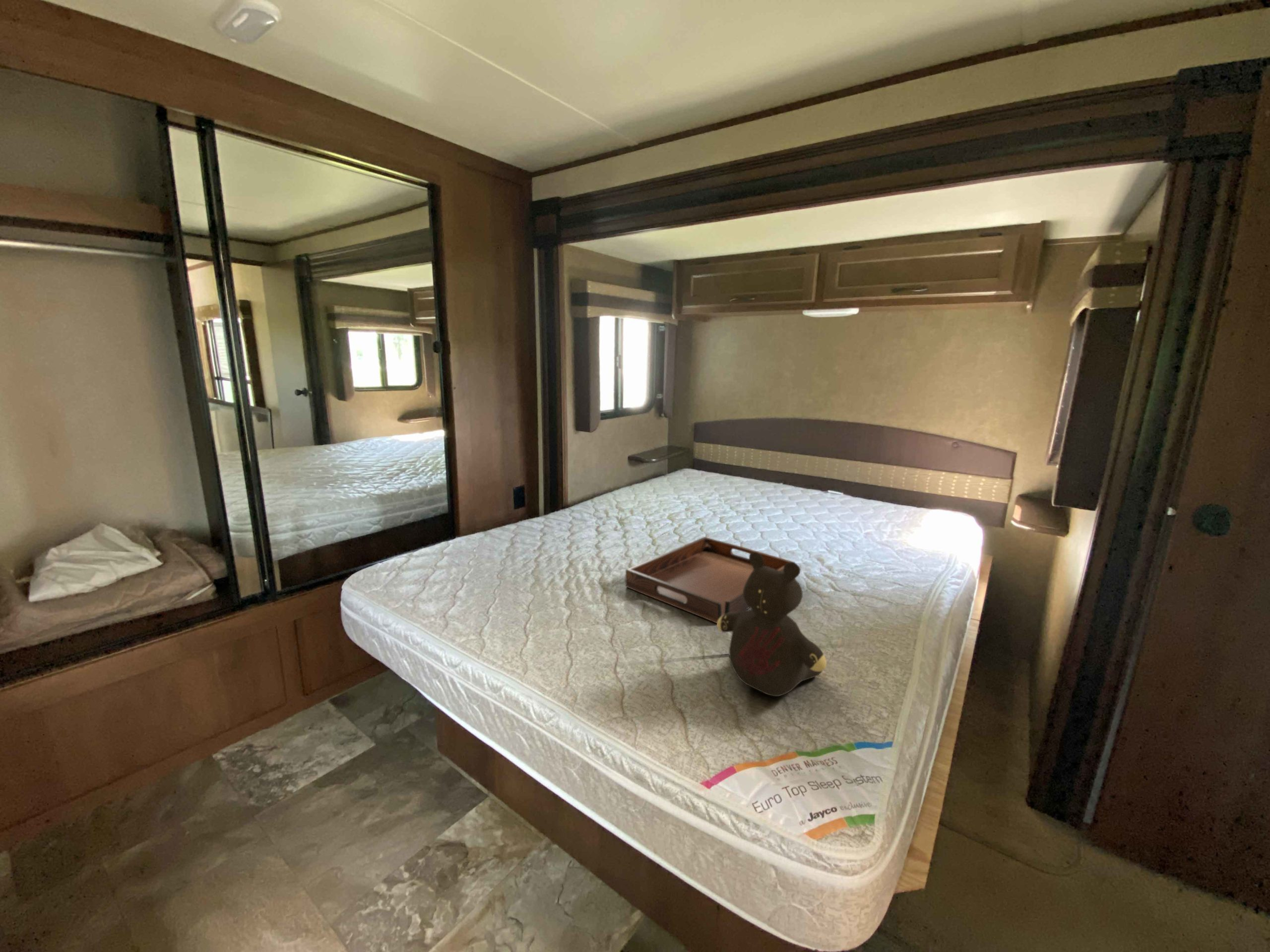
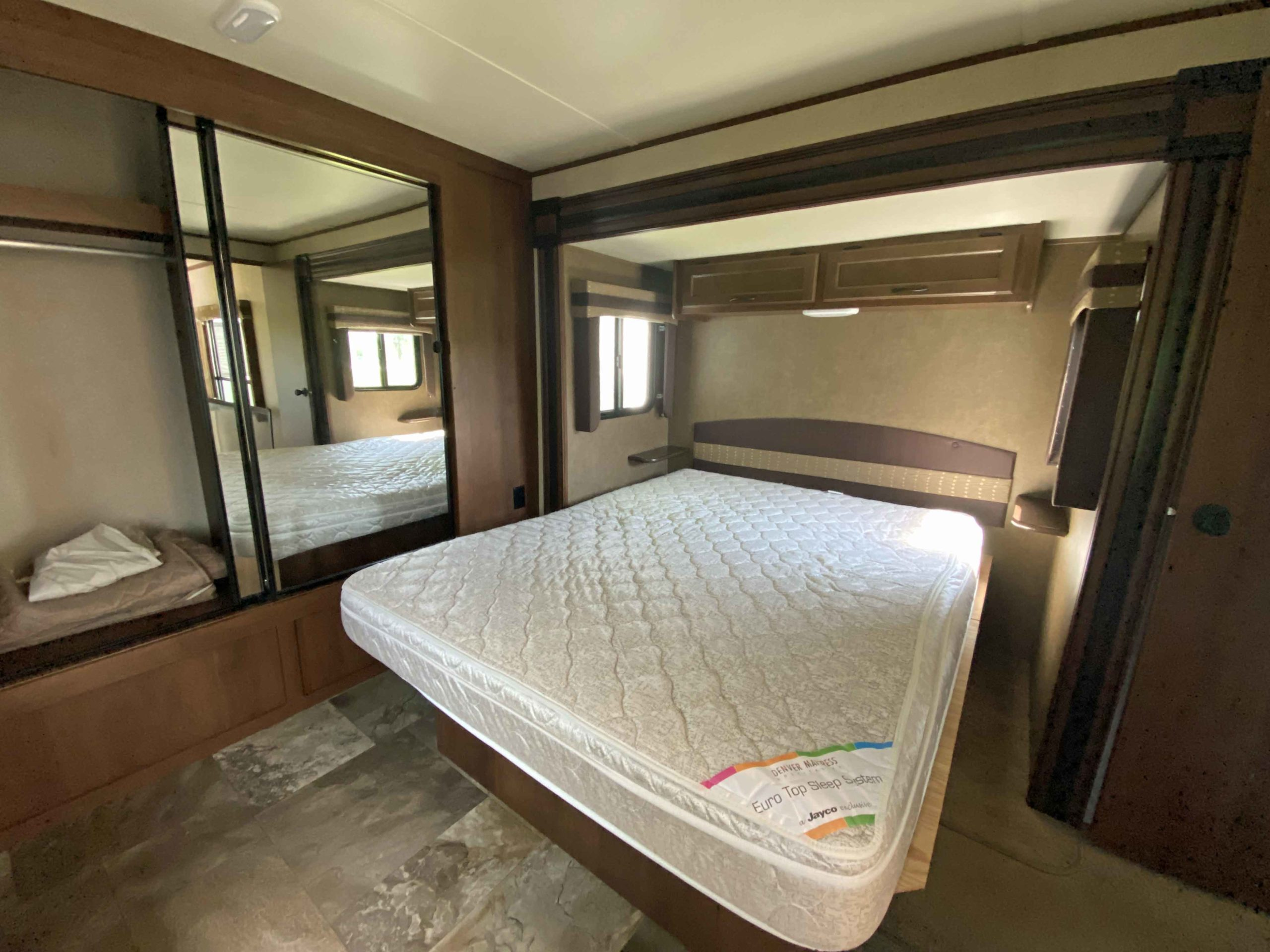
- serving tray [625,536,796,624]
- teddy bear [716,552,827,697]
